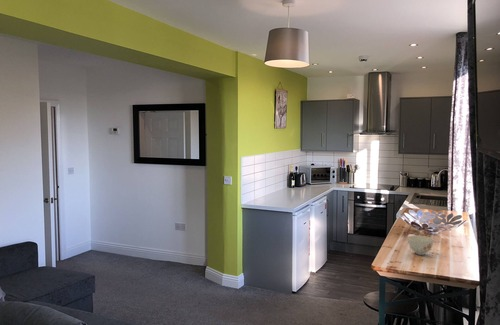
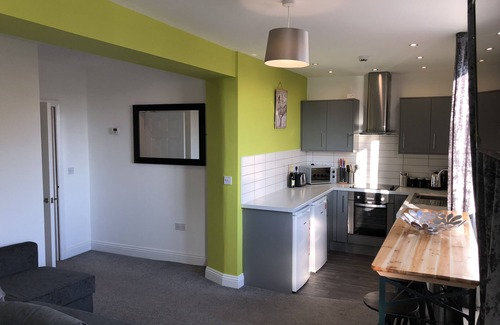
- bowl [406,235,435,256]
